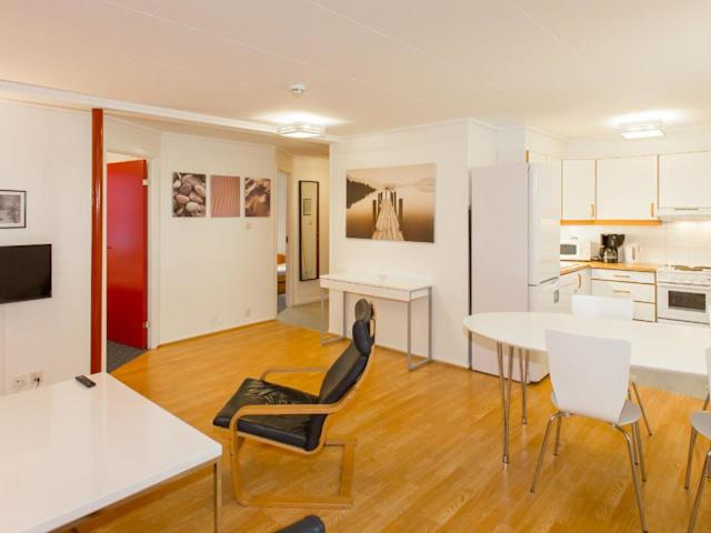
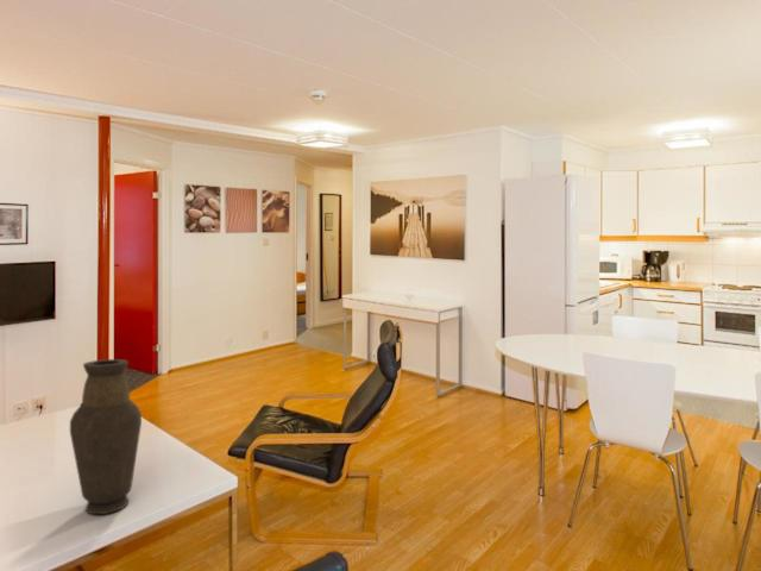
+ vase [69,358,143,515]
